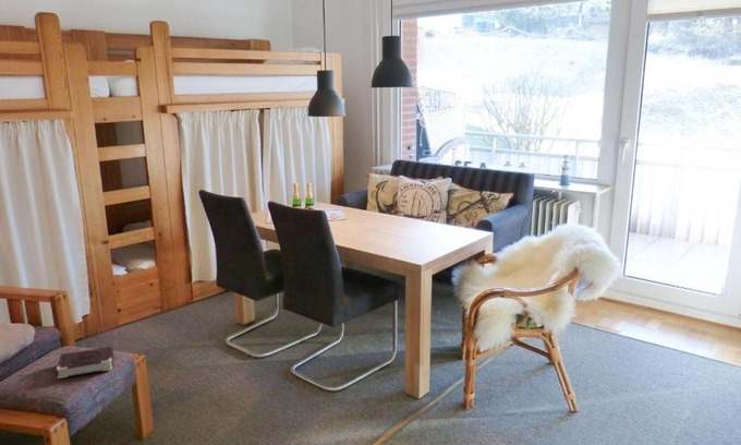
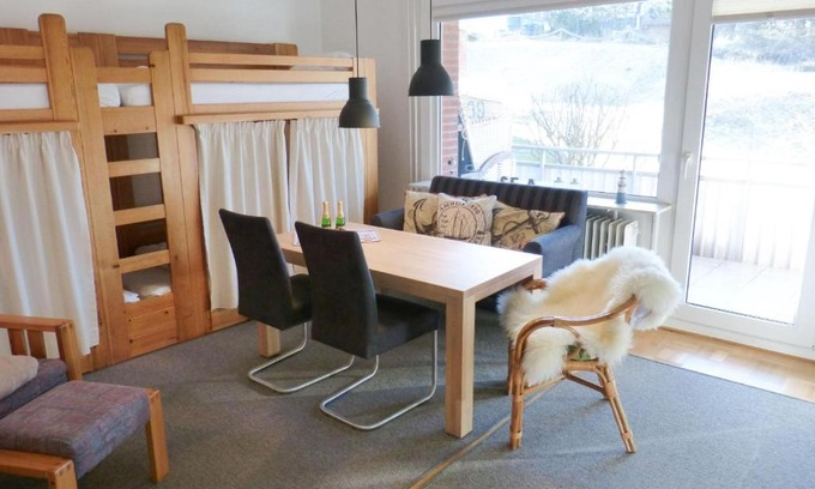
- book [56,346,114,380]
